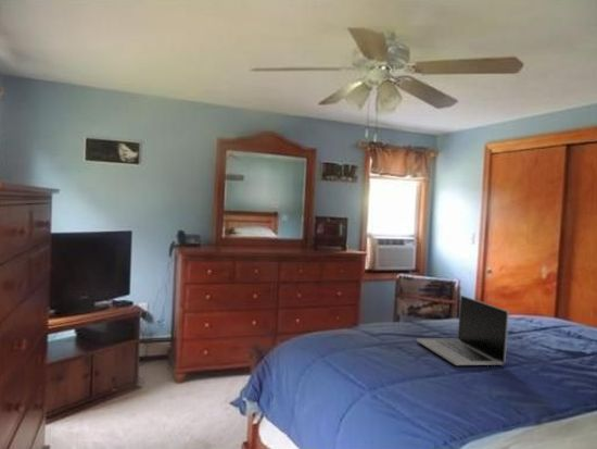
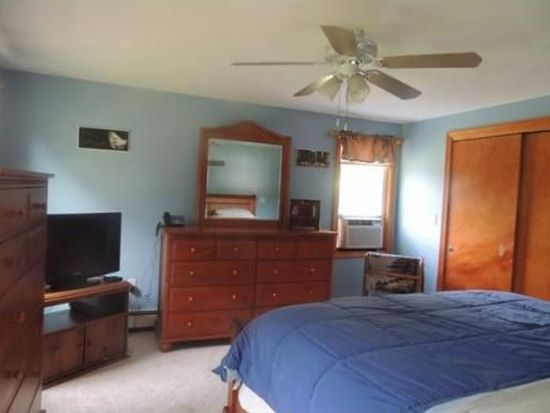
- laptop [416,295,510,366]
